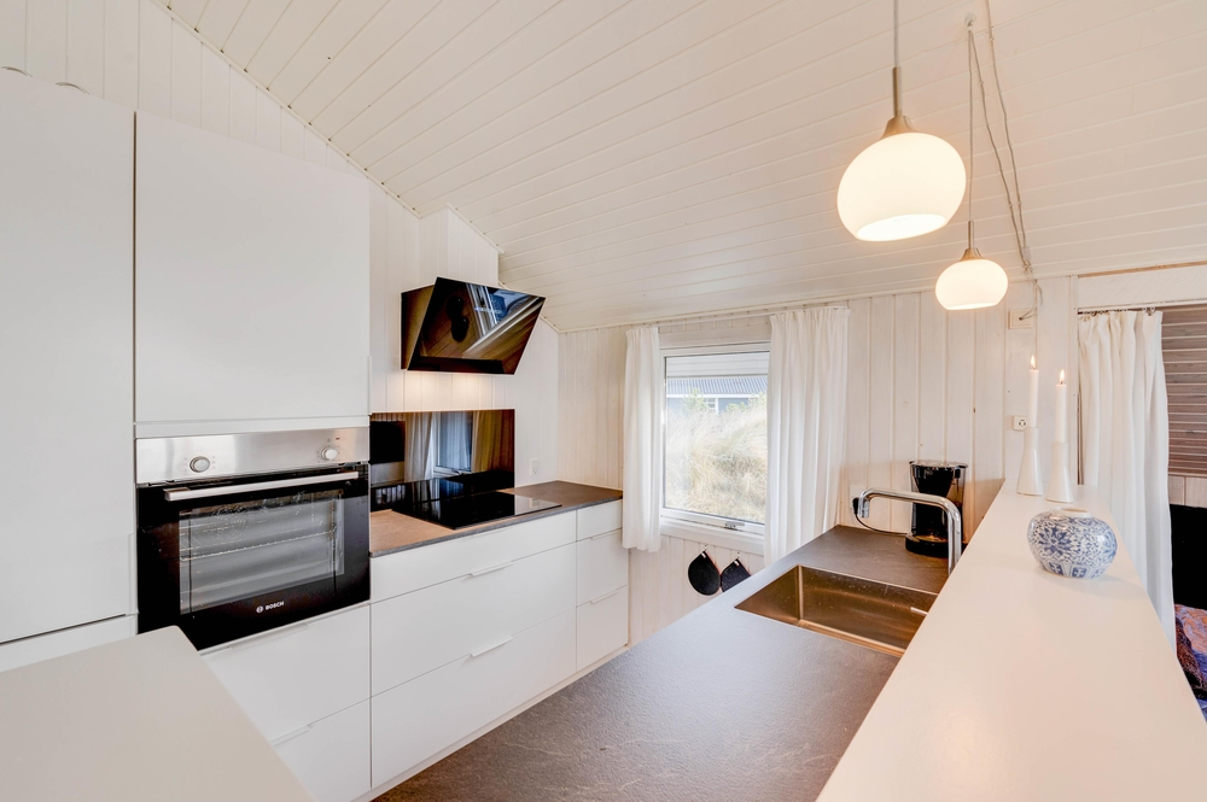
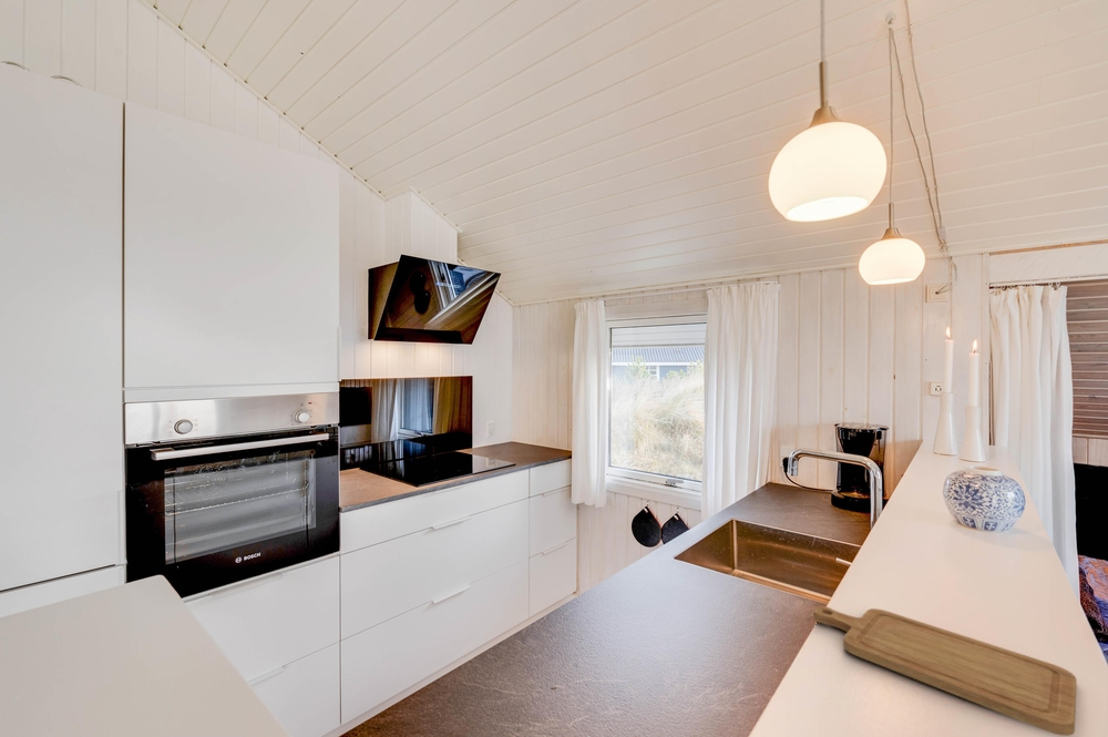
+ chopping board [812,605,1077,737]
